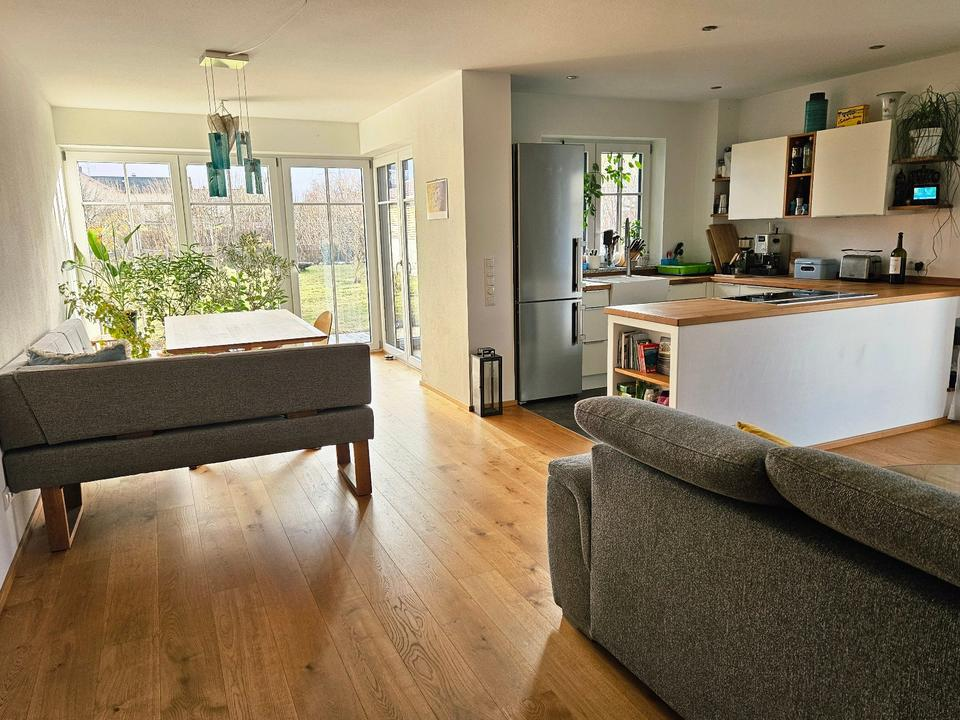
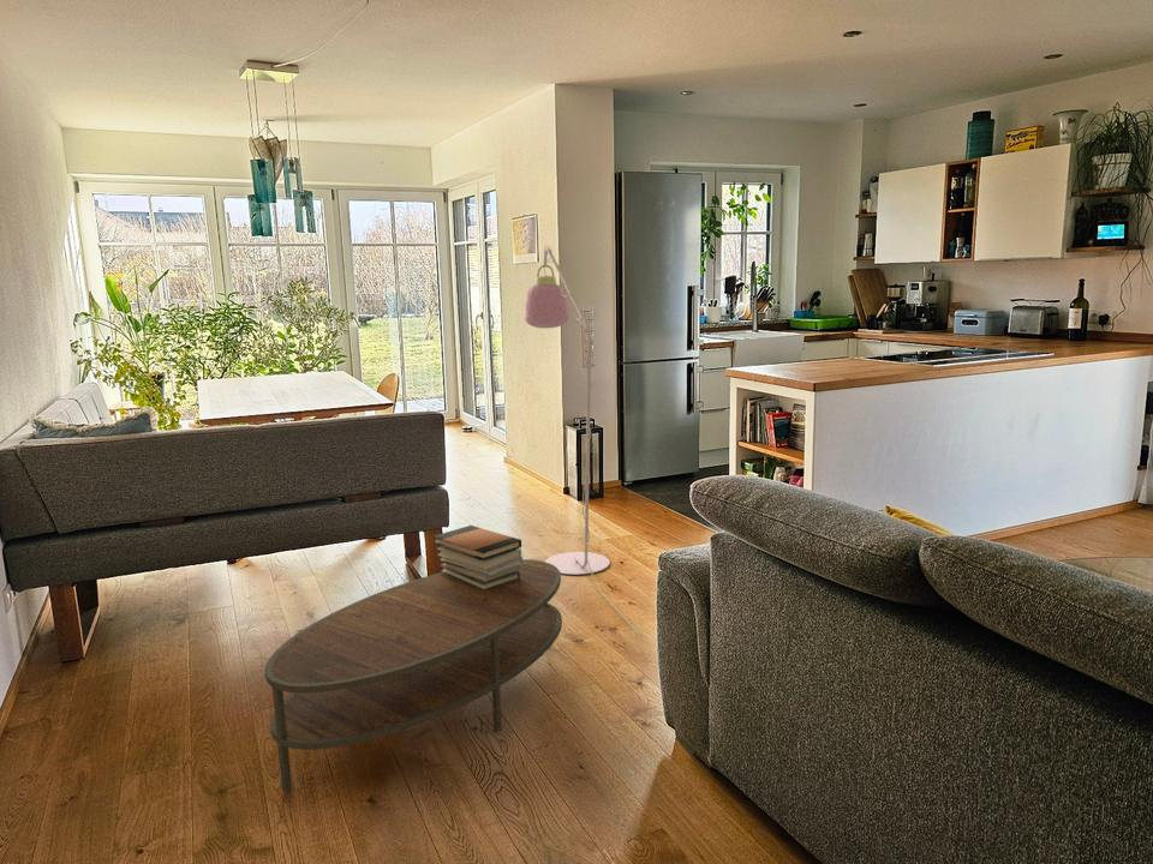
+ book stack [432,524,524,590]
+ coffee table [264,558,563,794]
+ floor lamp [524,245,641,637]
